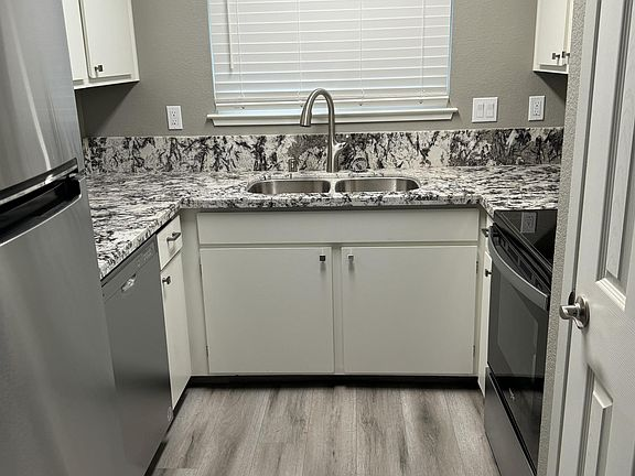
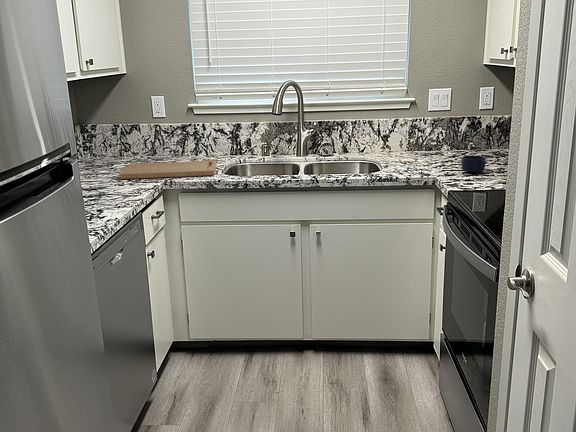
+ cutting board [118,160,218,180]
+ mug [460,155,487,174]
